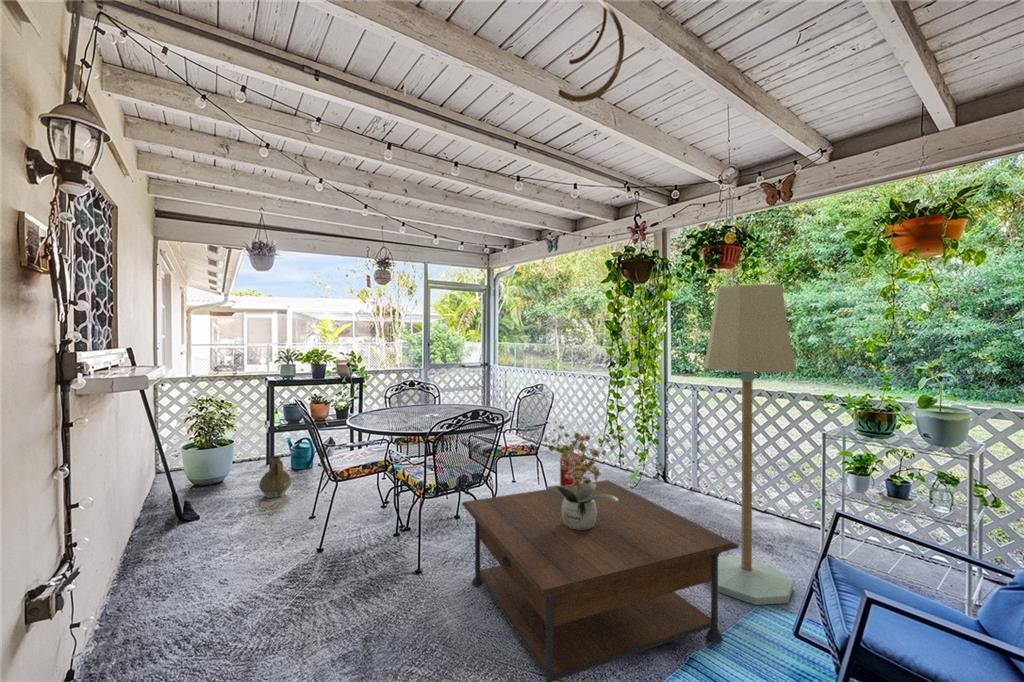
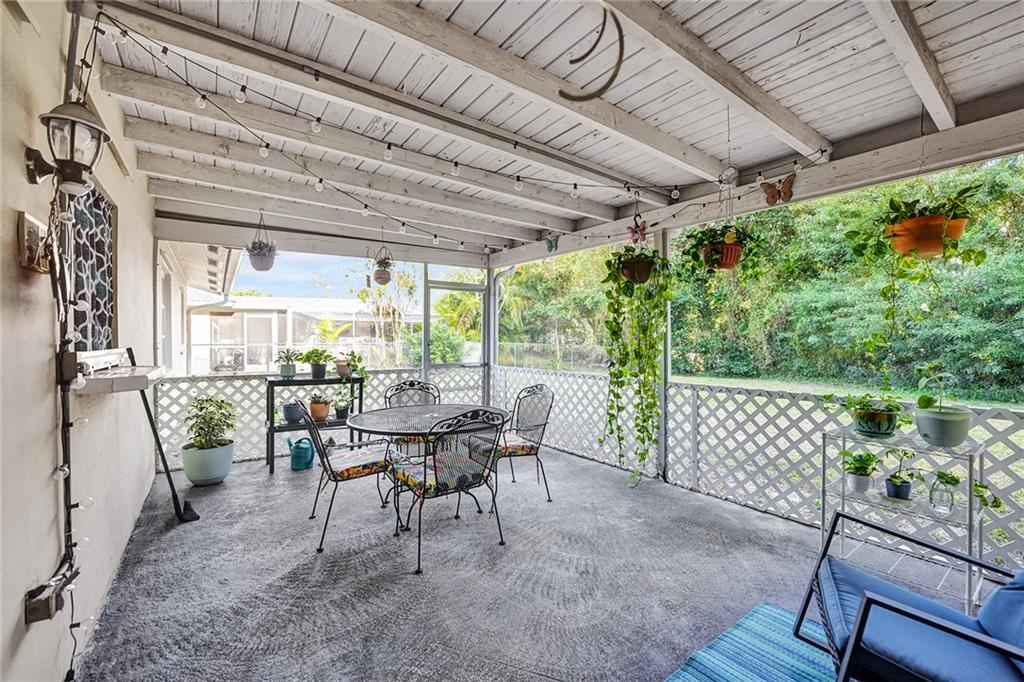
- coffee table [461,479,740,682]
- floor lamp [703,283,798,606]
- potted plant [536,420,624,530]
- ceramic jug [258,455,292,499]
- fire extinguisher [559,439,585,487]
